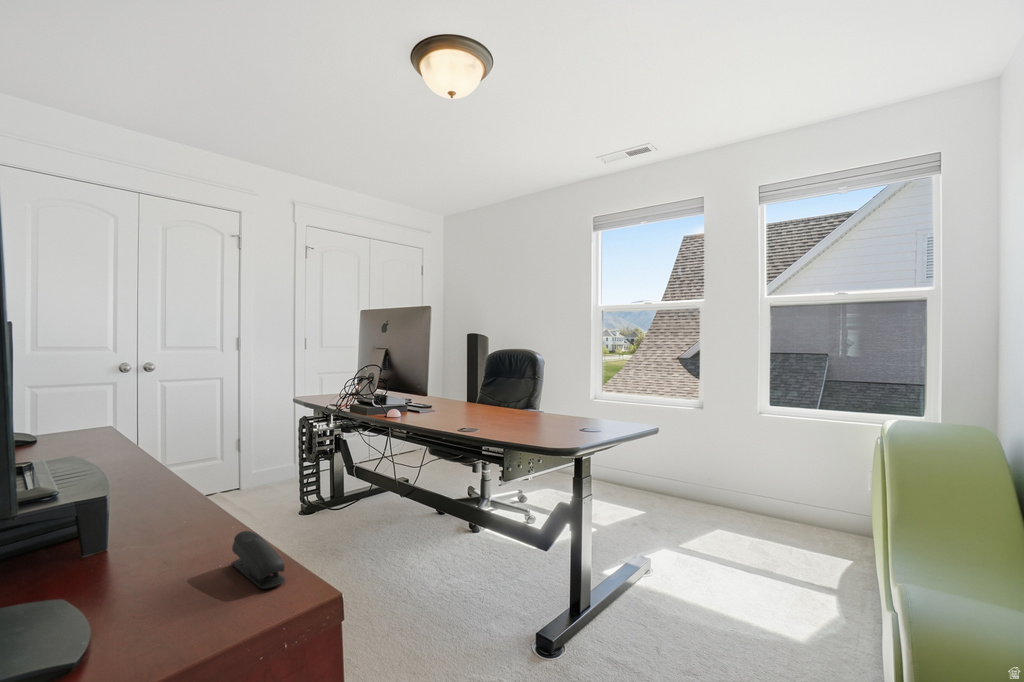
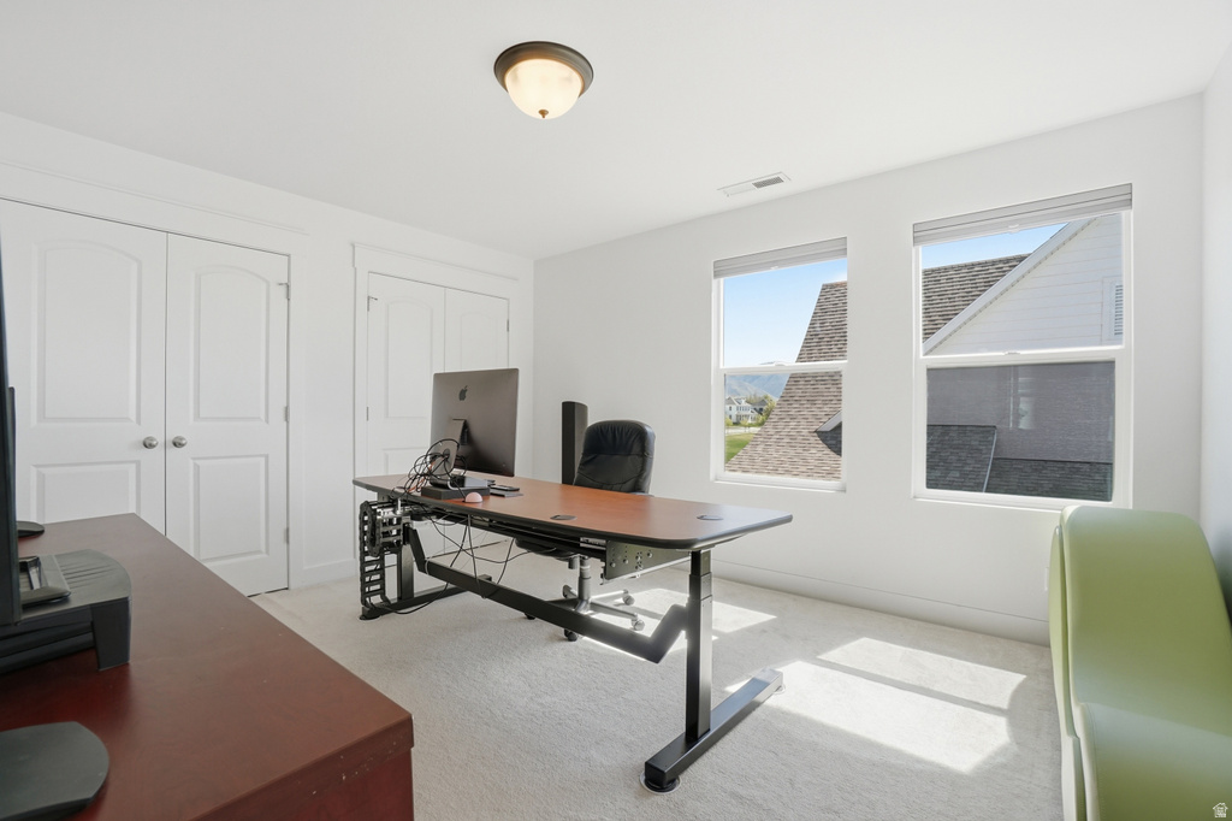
- stapler [230,530,287,590]
